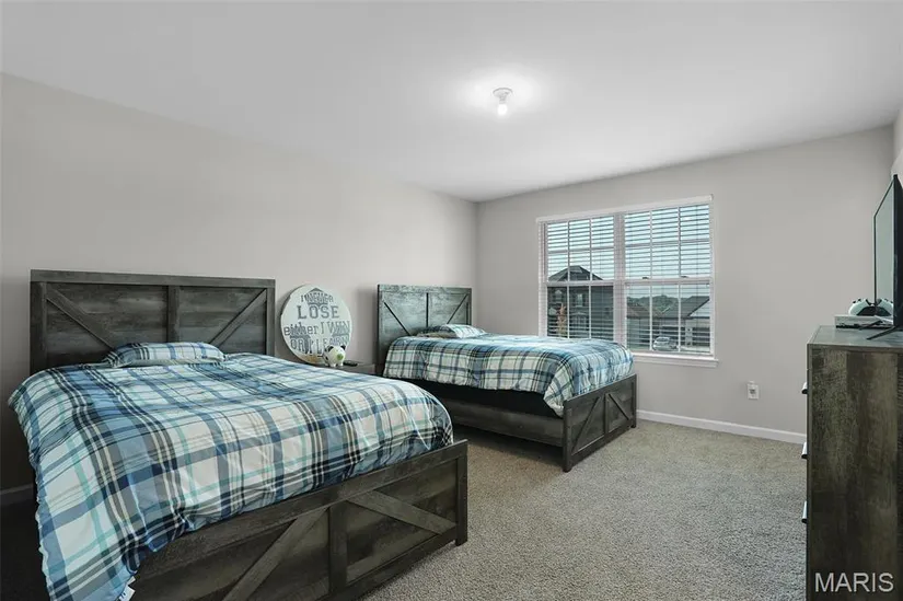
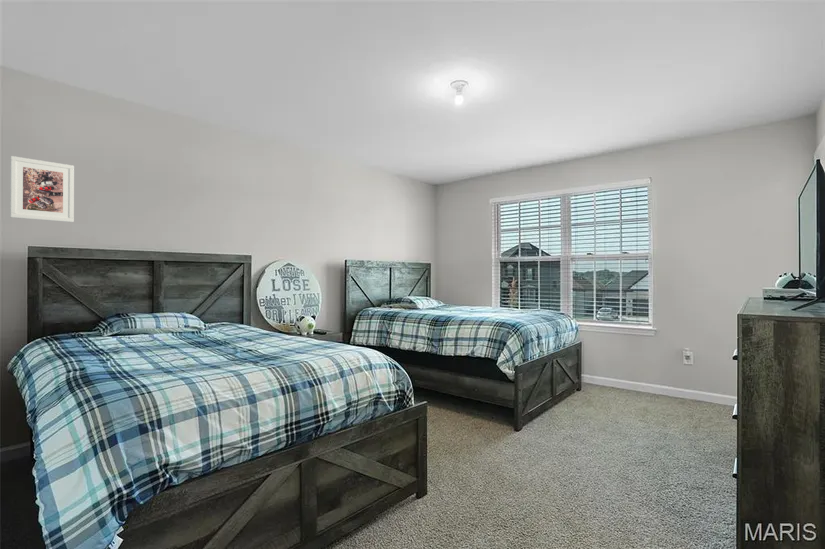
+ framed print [9,155,75,223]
